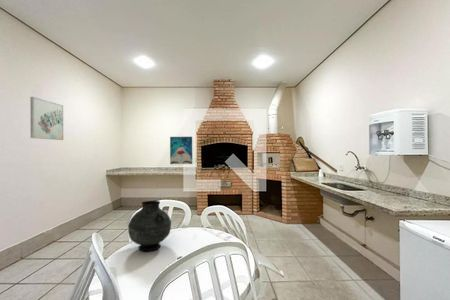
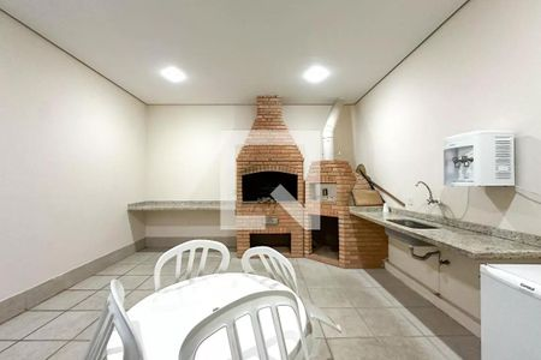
- wall art [169,136,193,165]
- vase [127,200,172,252]
- wall art [29,96,64,141]
